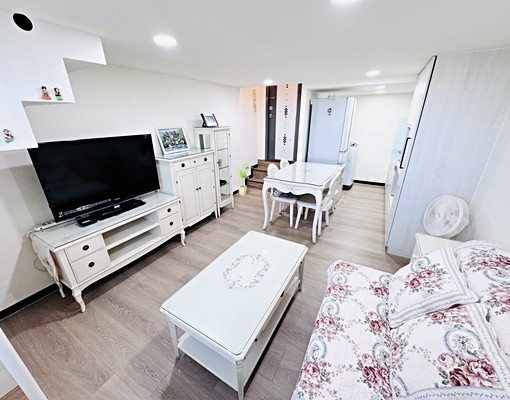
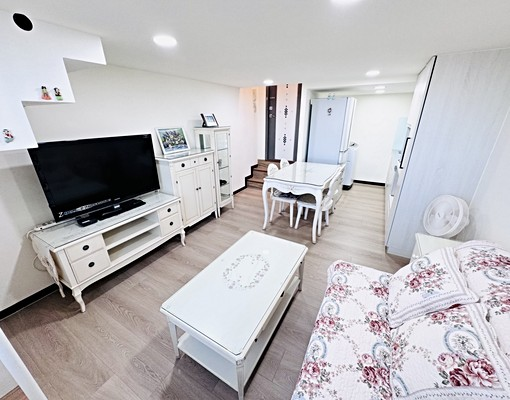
- house plant [235,163,253,197]
